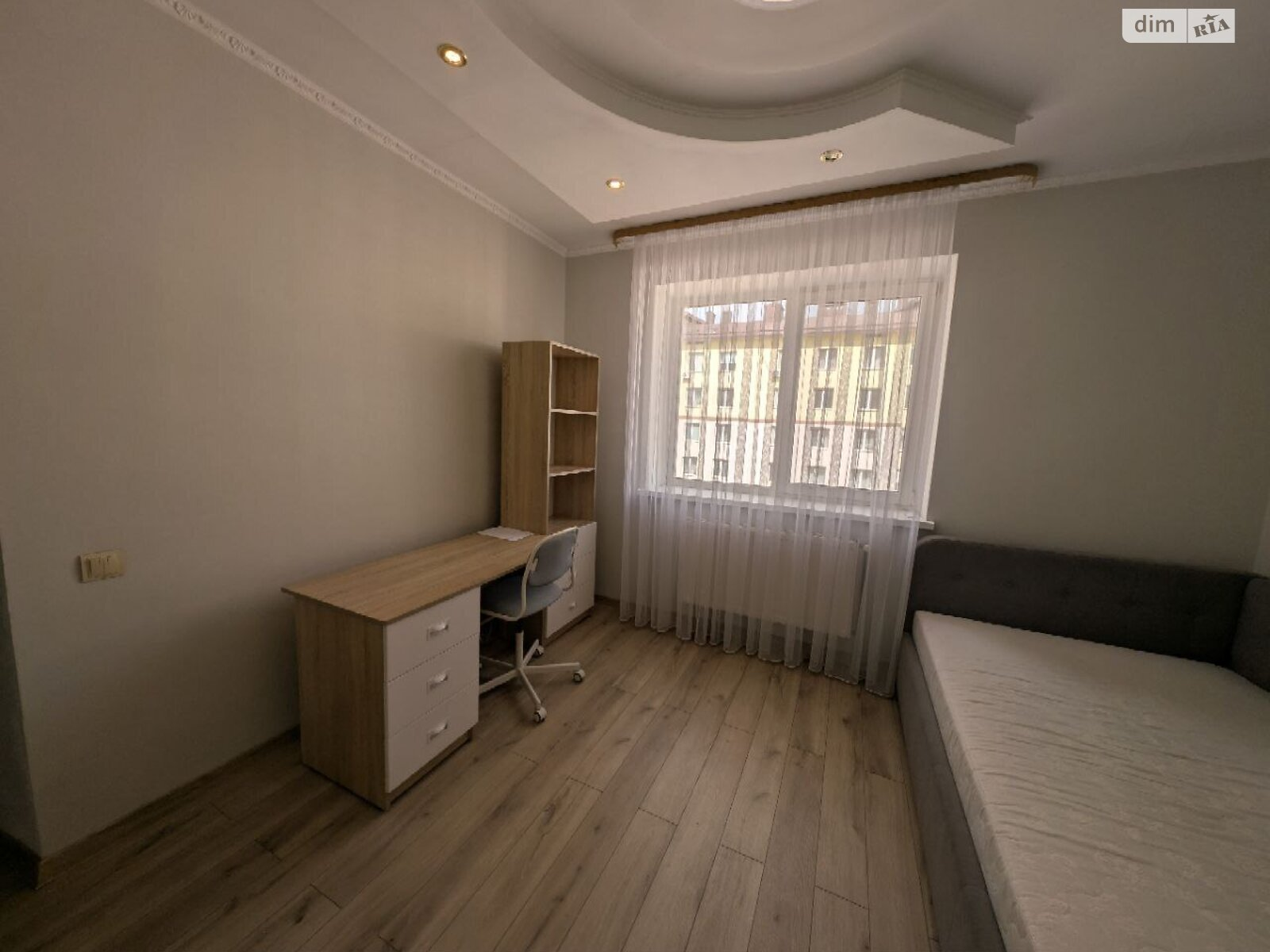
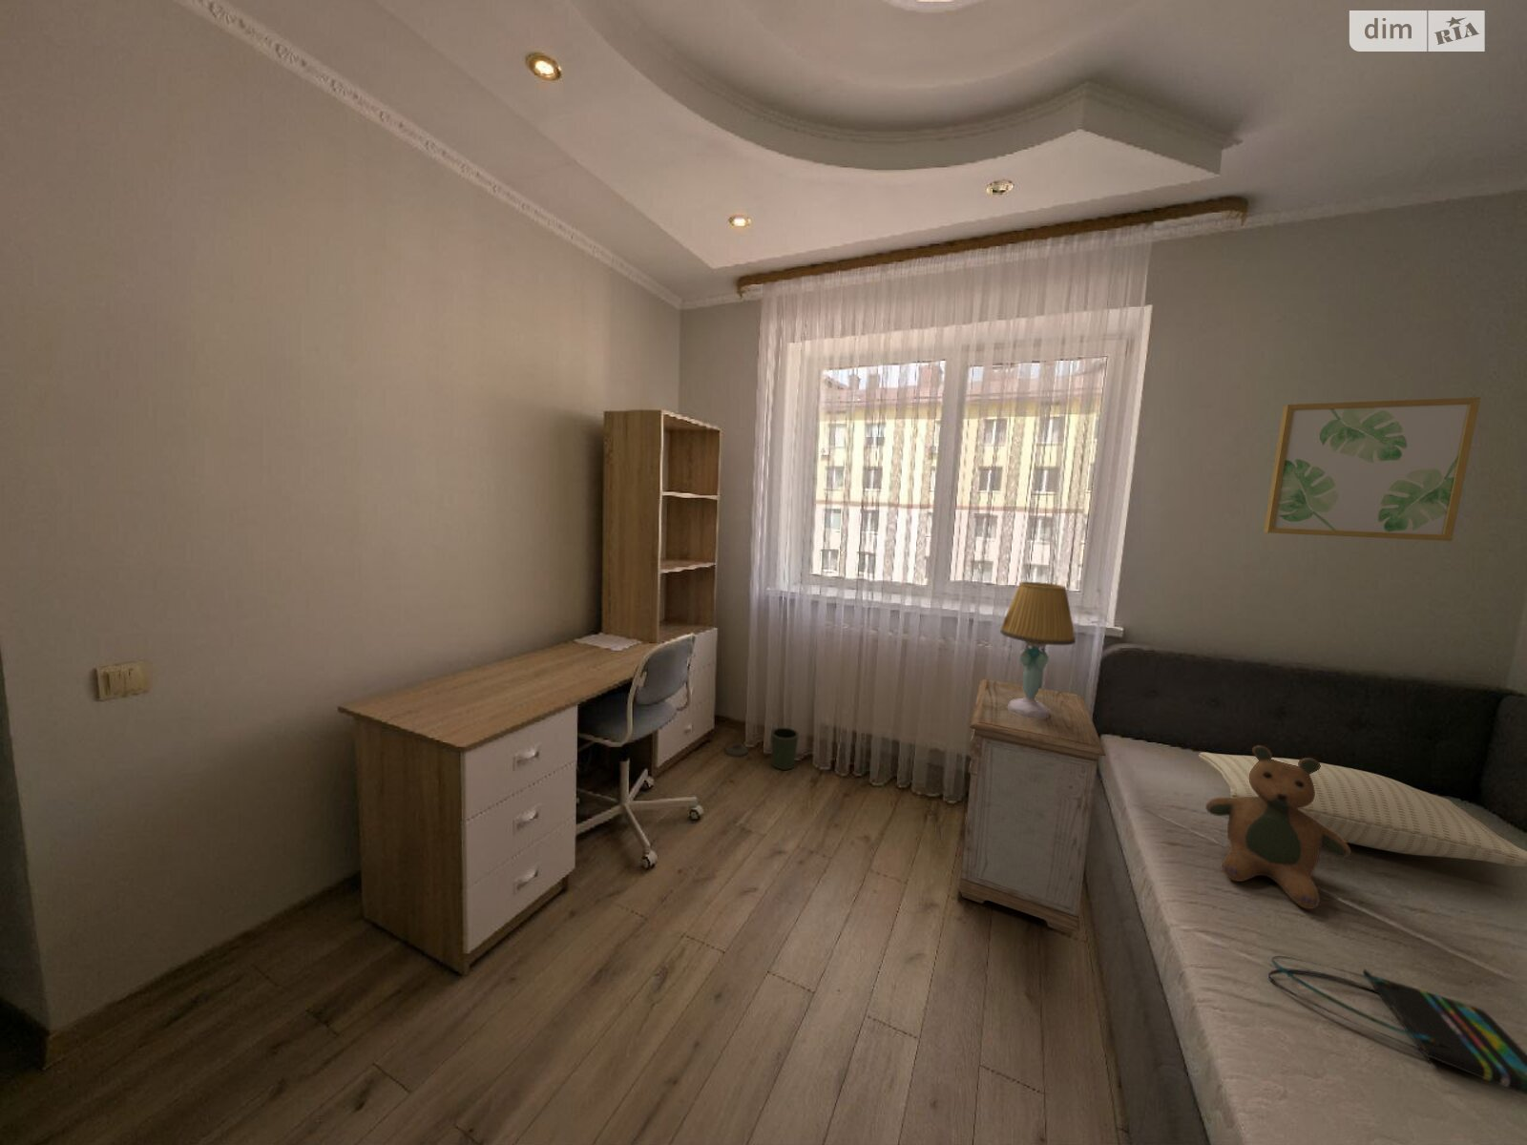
+ pillow [1198,751,1527,868]
+ nightstand [956,678,1106,935]
+ trash can [724,728,800,771]
+ wall art [1262,397,1481,542]
+ table lamp [999,581,1076,718]
+ teddy bear [1205,746,1353,910]
+ tote bag [1267,955,1527,1097]
